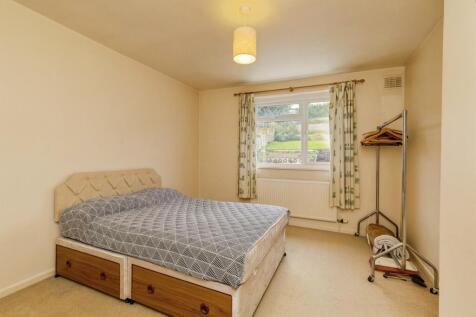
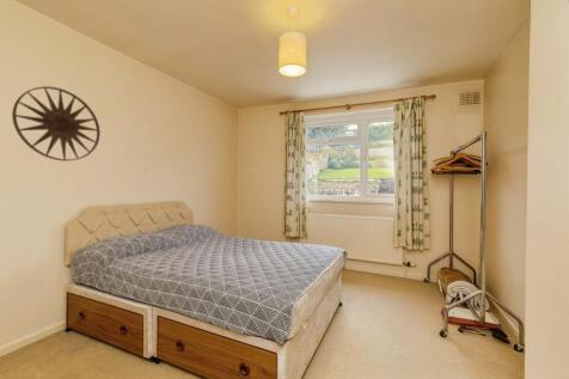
+ wall art [11,85,102,163]
